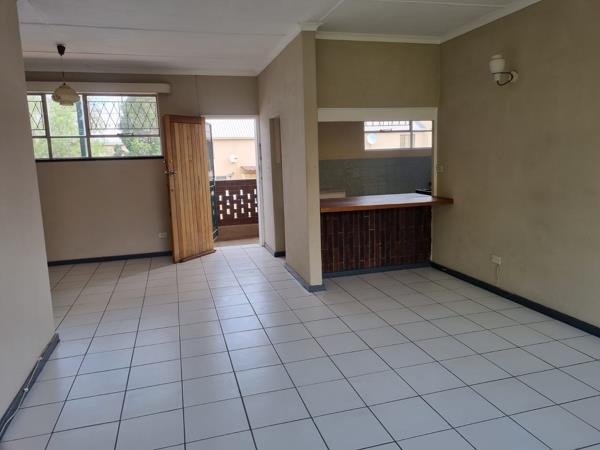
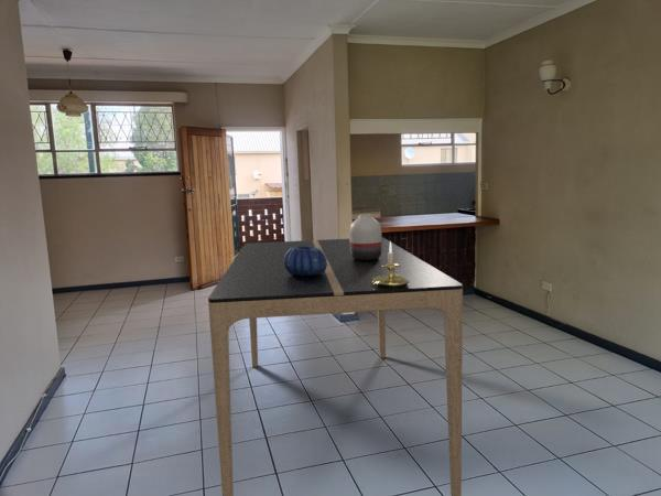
+ vase [348,213,382,260]
+ dining table [207,236,464,496]
+ decorative bowl [284,246,327,277]
+ candle holder [372,240,410,288]
